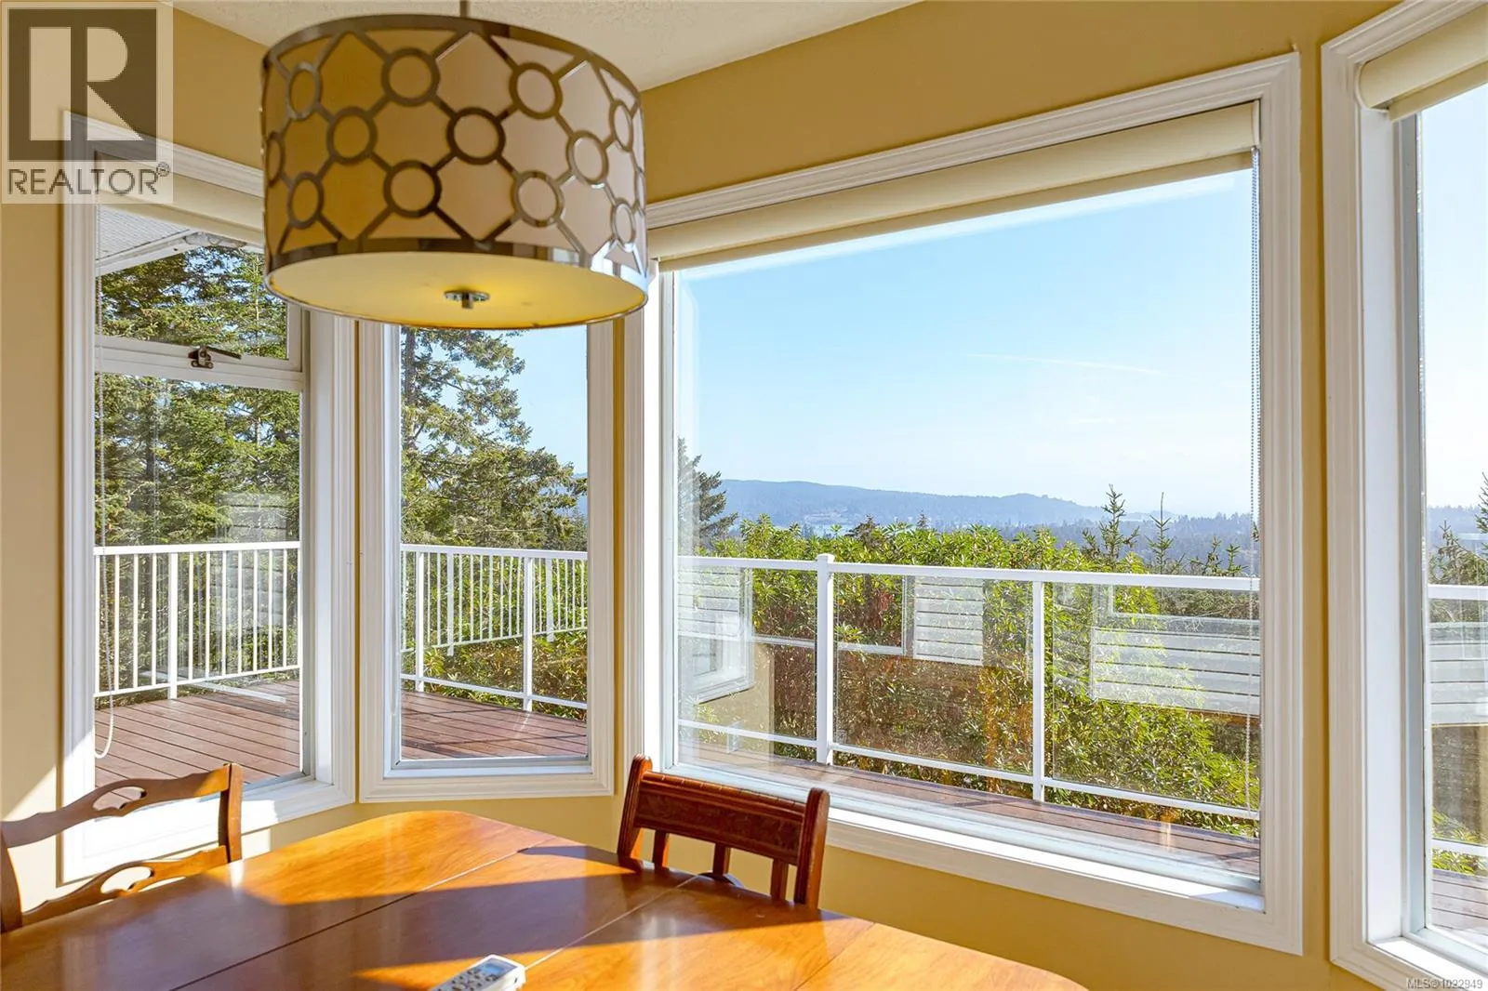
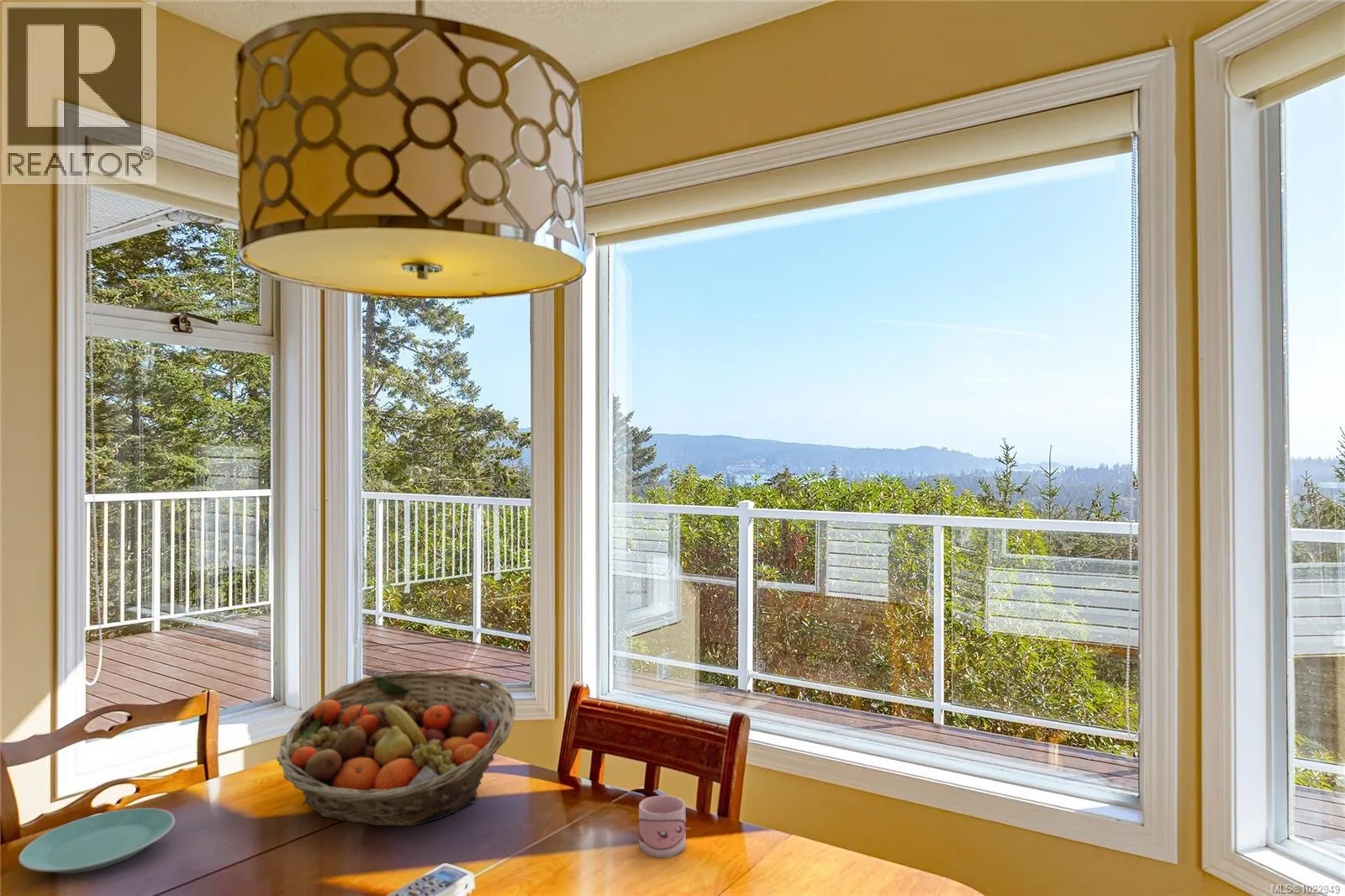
+ fruit basket [276,671,516,827]
+ mug [638,794,687,859]
+ plate [18,807,176,874]
